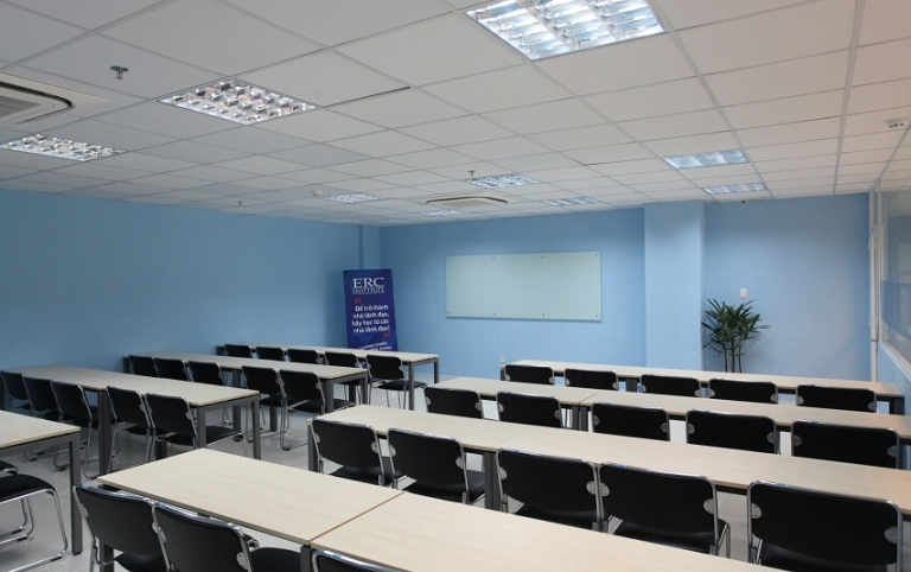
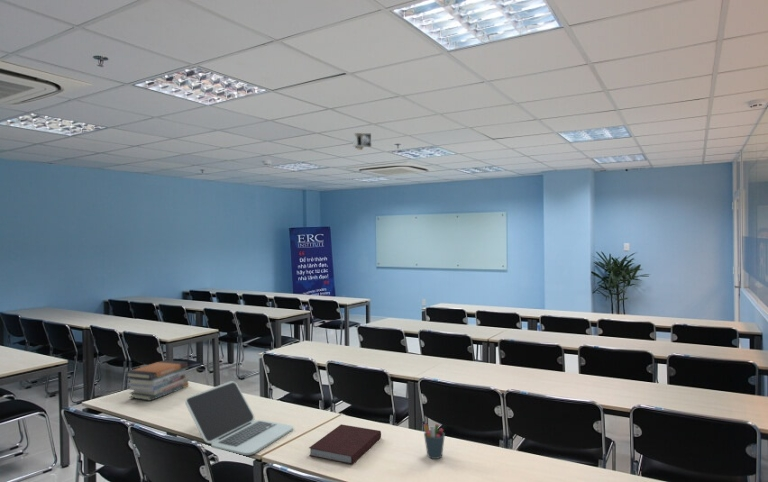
+ projector [351,132,372,151]
+ book stack [124,359,189,402]
+ notebook [308,424,382,465]
+ laptop [185,380,294,456]
+ pen holder [423,423,446,460]
